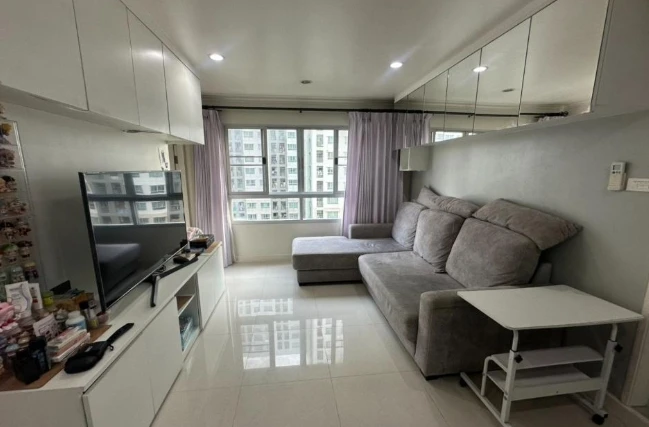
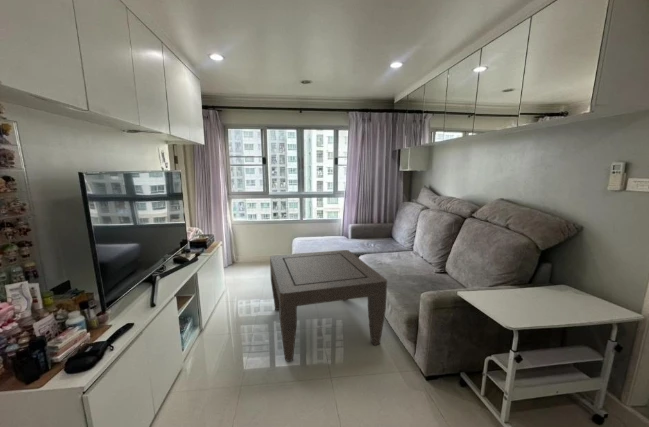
+ coffee table [269,249,388,362]
